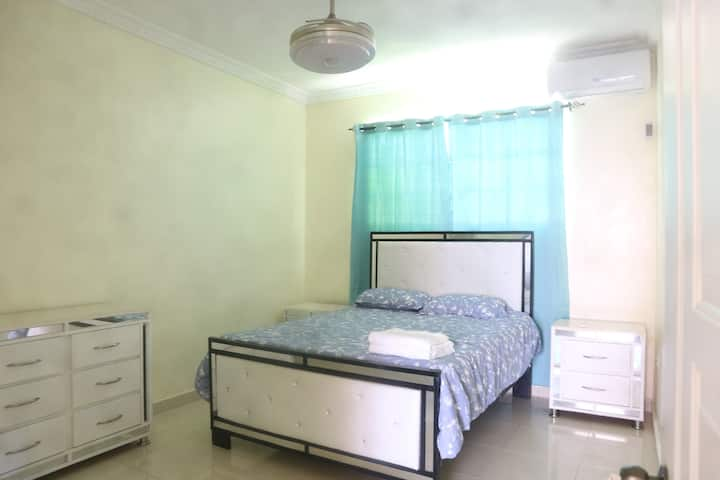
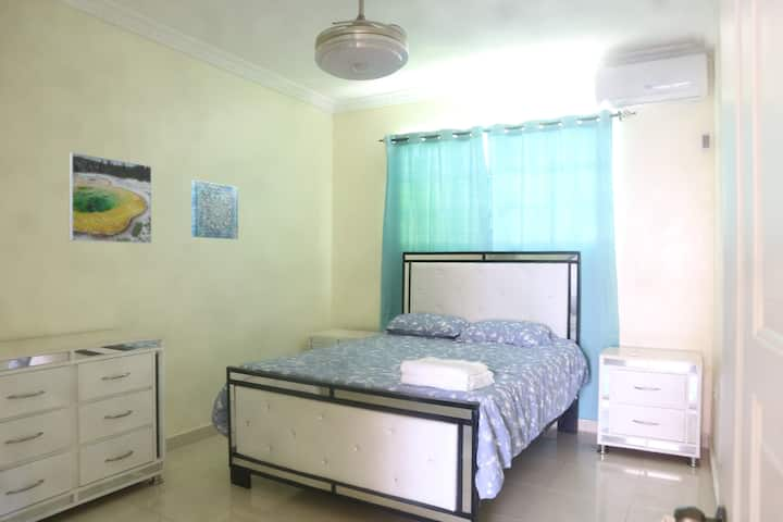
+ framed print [69,151,152,245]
+ wall art [190,179,239,240]
